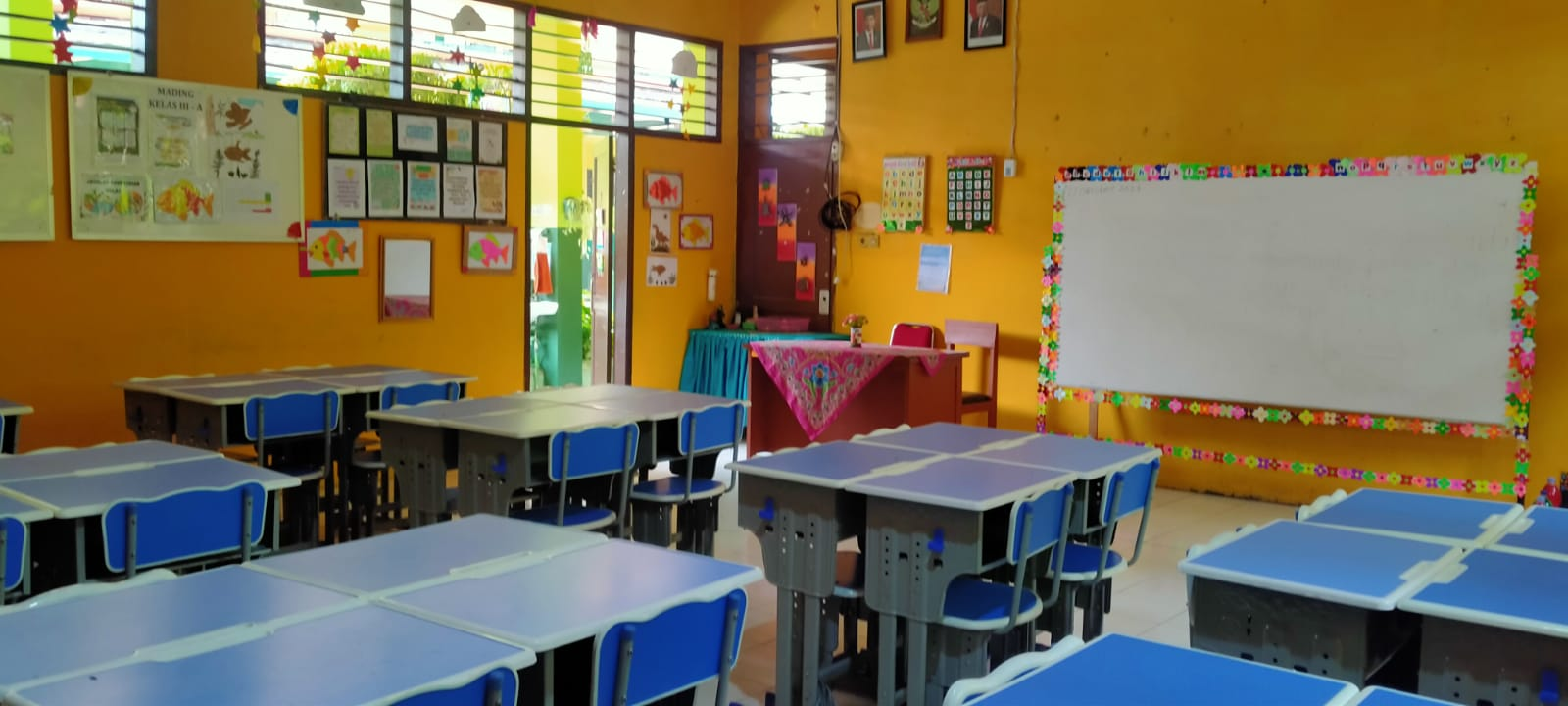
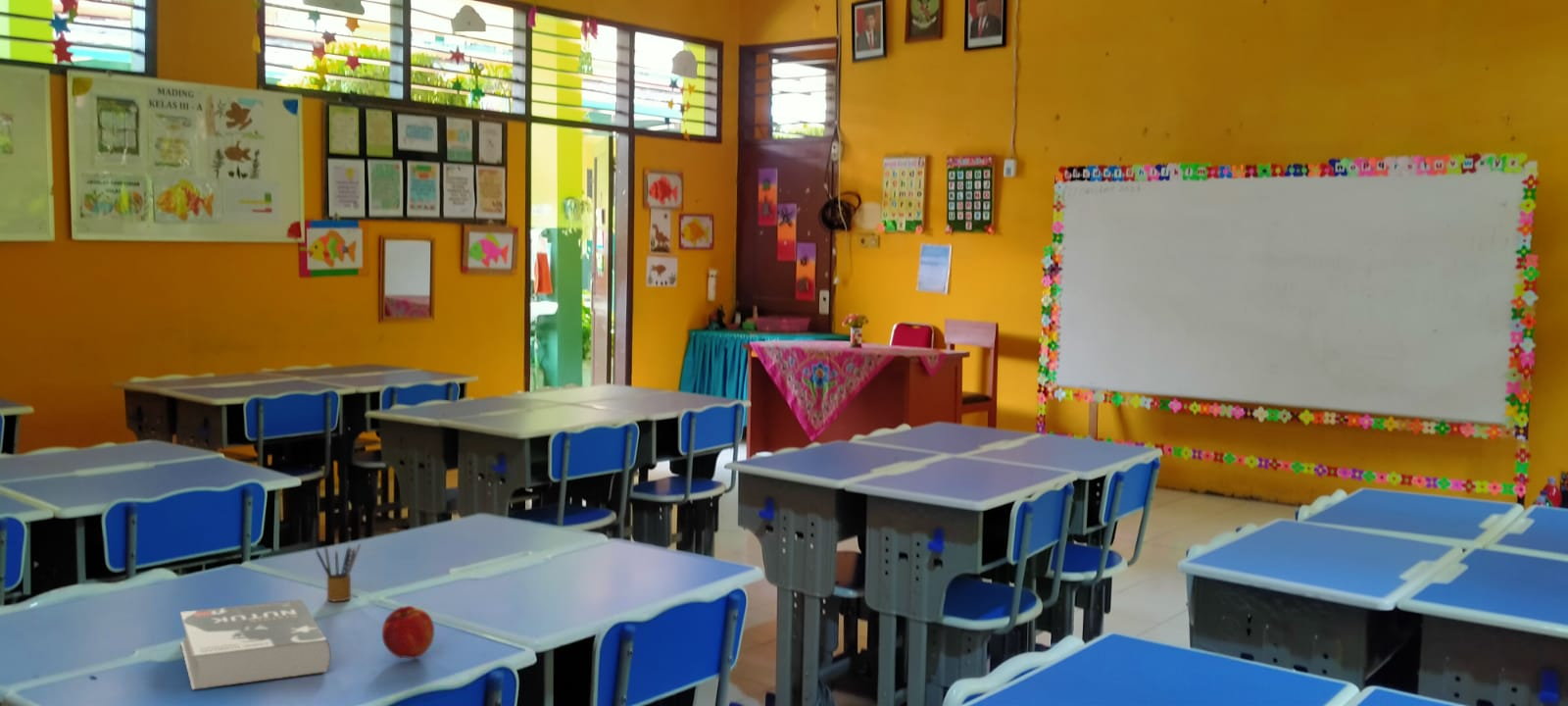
+ peach [381,605,435,660]
+ book [179,598,331,690]
+ pencil box [315,542,362,603]
